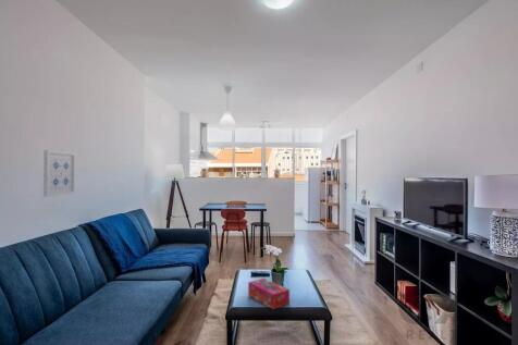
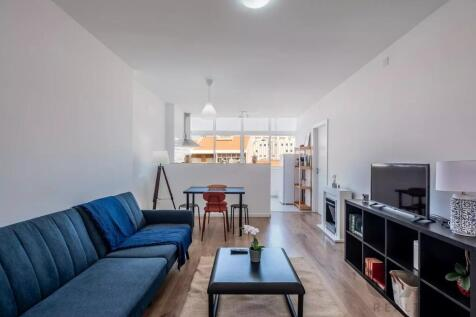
- tissue box [247,278,291,310]
- wall art [42,149,76,198]
